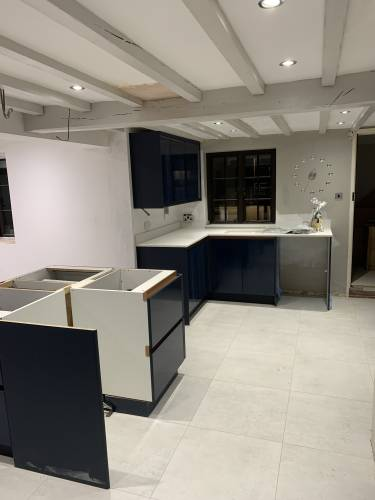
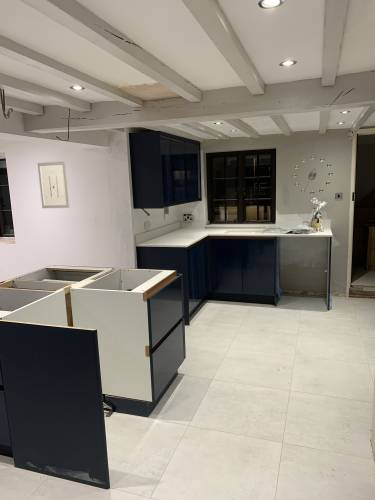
+ wall art [37,160,71,209]
